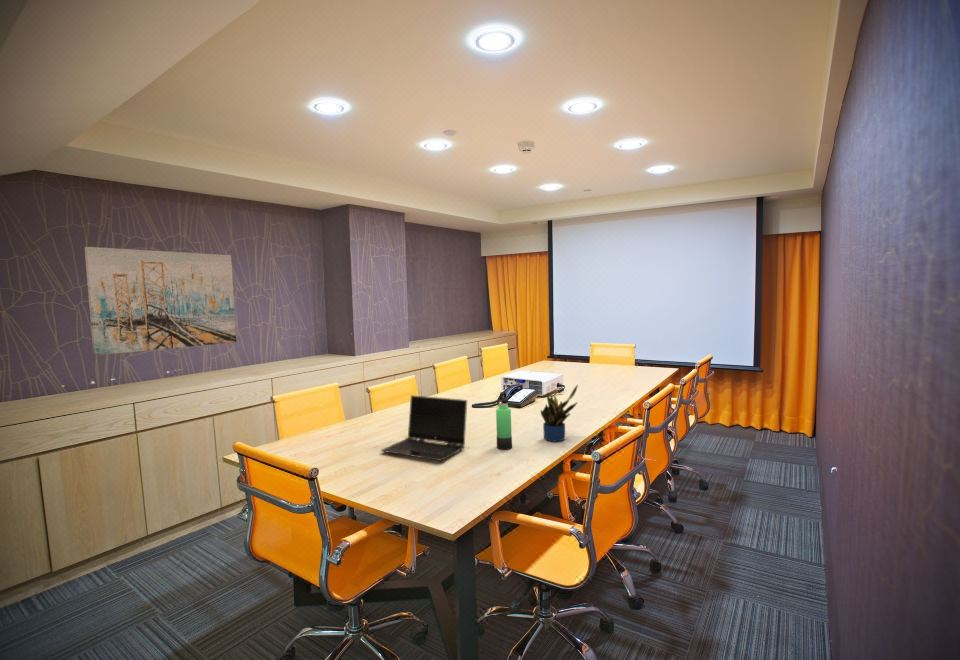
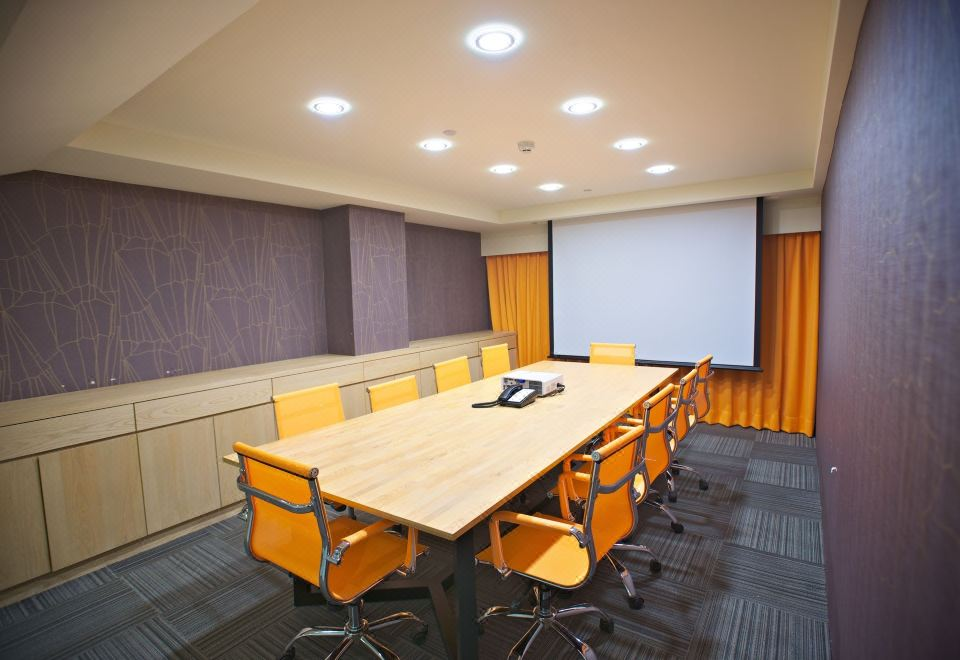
- potted plant [540,384,579,442]
- thermos bottle [495,391,513,451]
- wall art [84,246,237,356]
- laptop computer [380,394,468,462]
